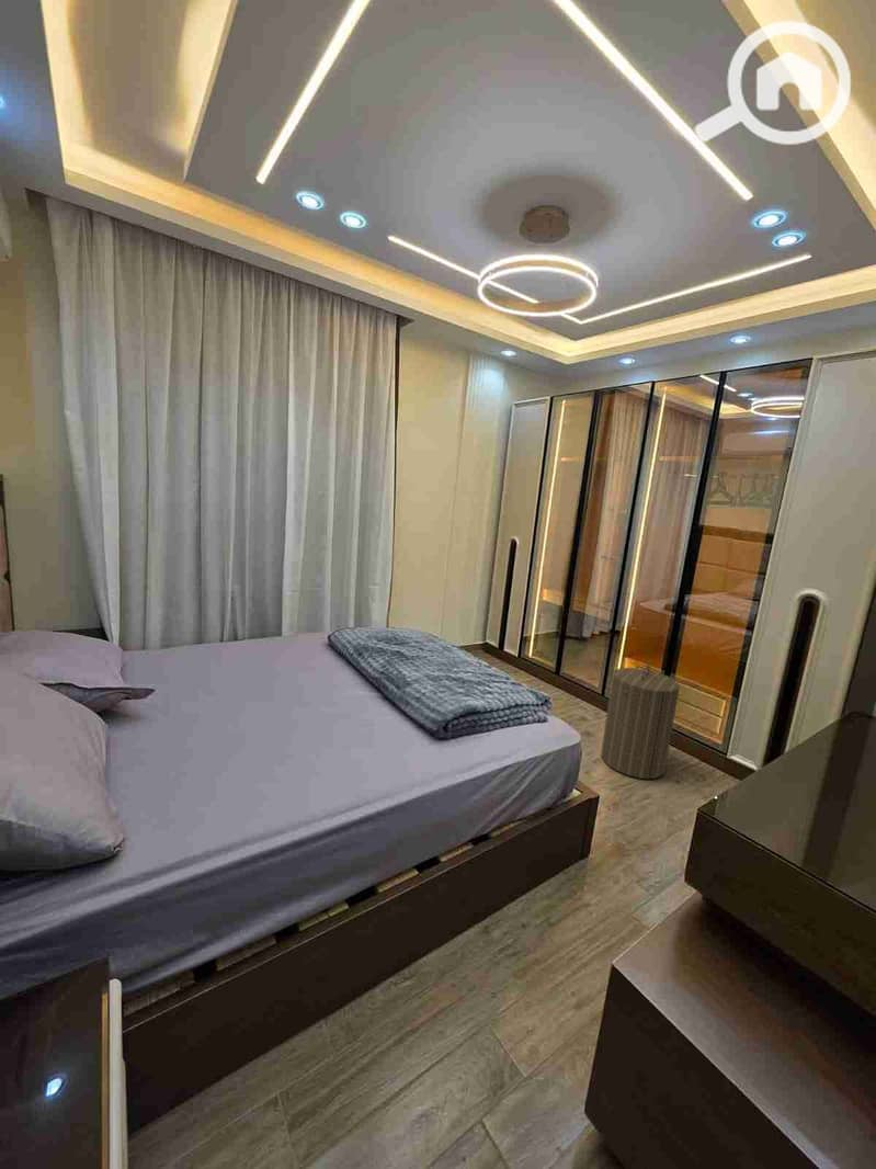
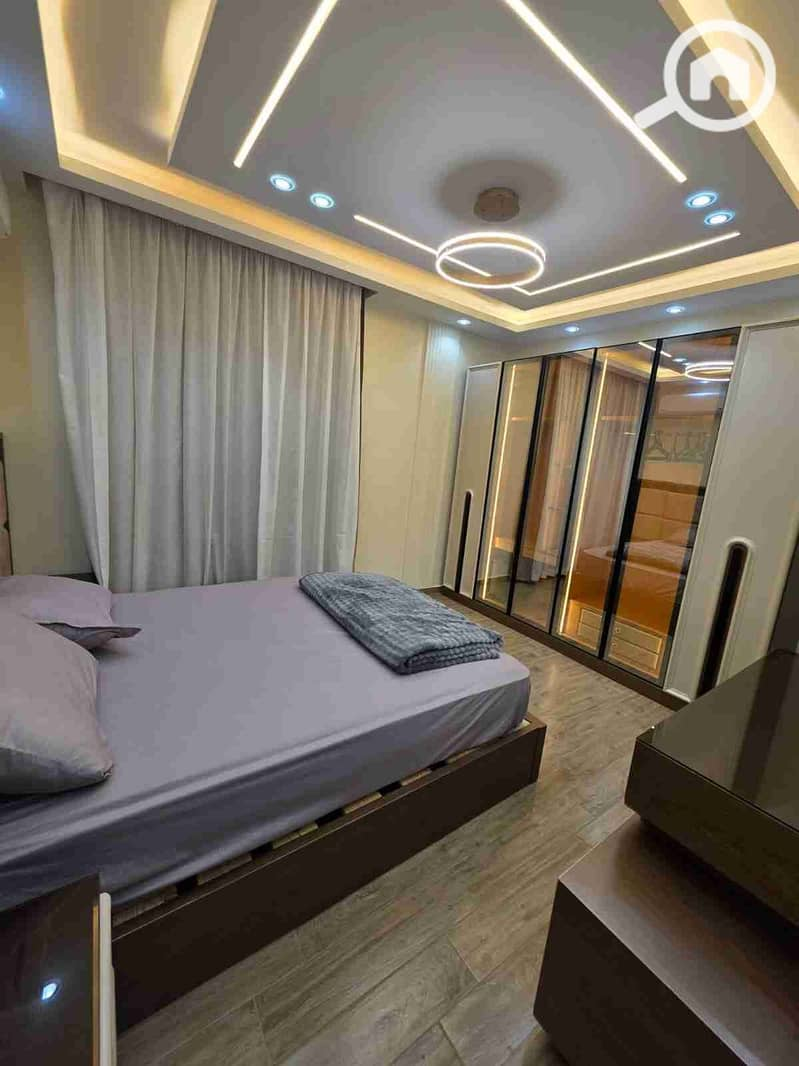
- laundry hamper [600,663,682,780]
